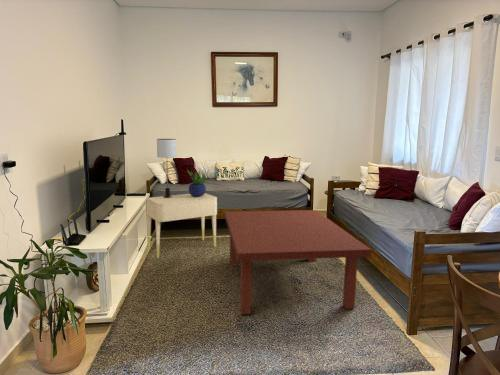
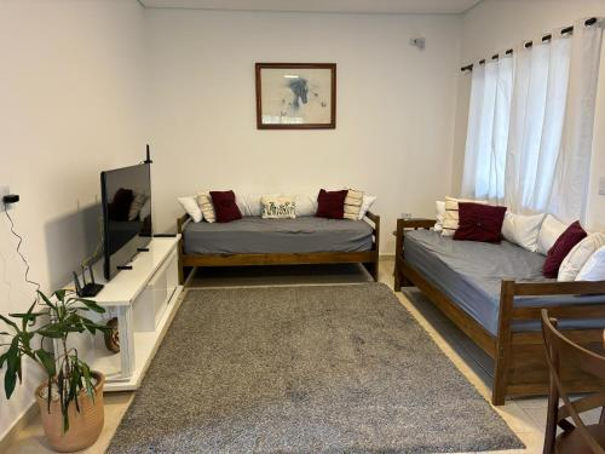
- coffee table [224,209,372,315]
- table lamp [156,138,177,198]
- nightstand [145,192,218,259]
- potted plant [186,169,210,197]
